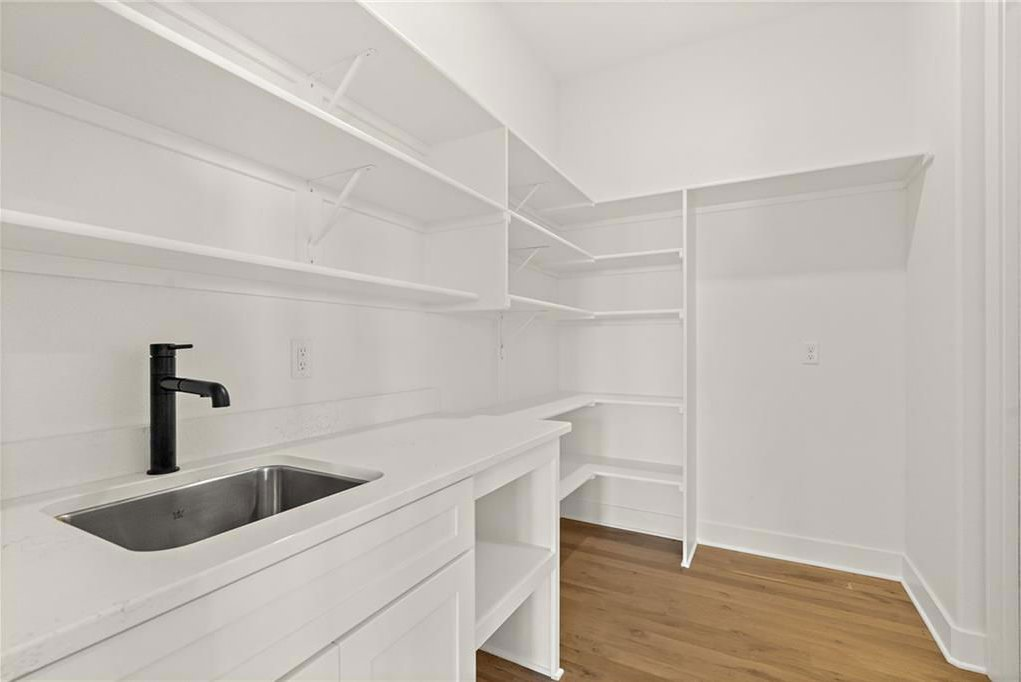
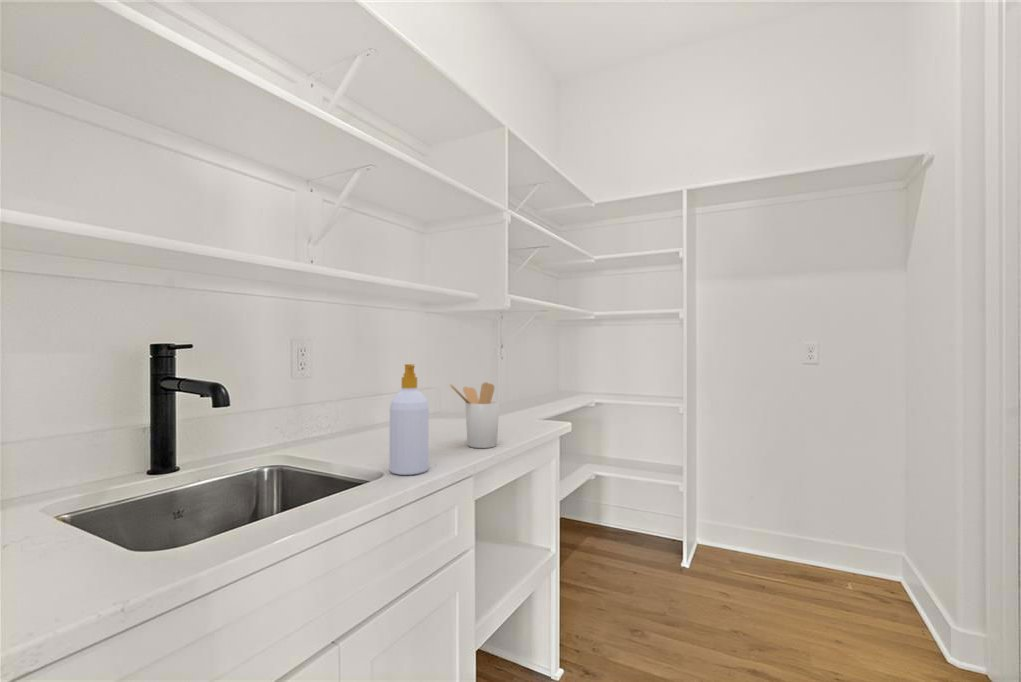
+ soap bottle [389,363,430,476]
+ utensil holder [449,381,501,449]
